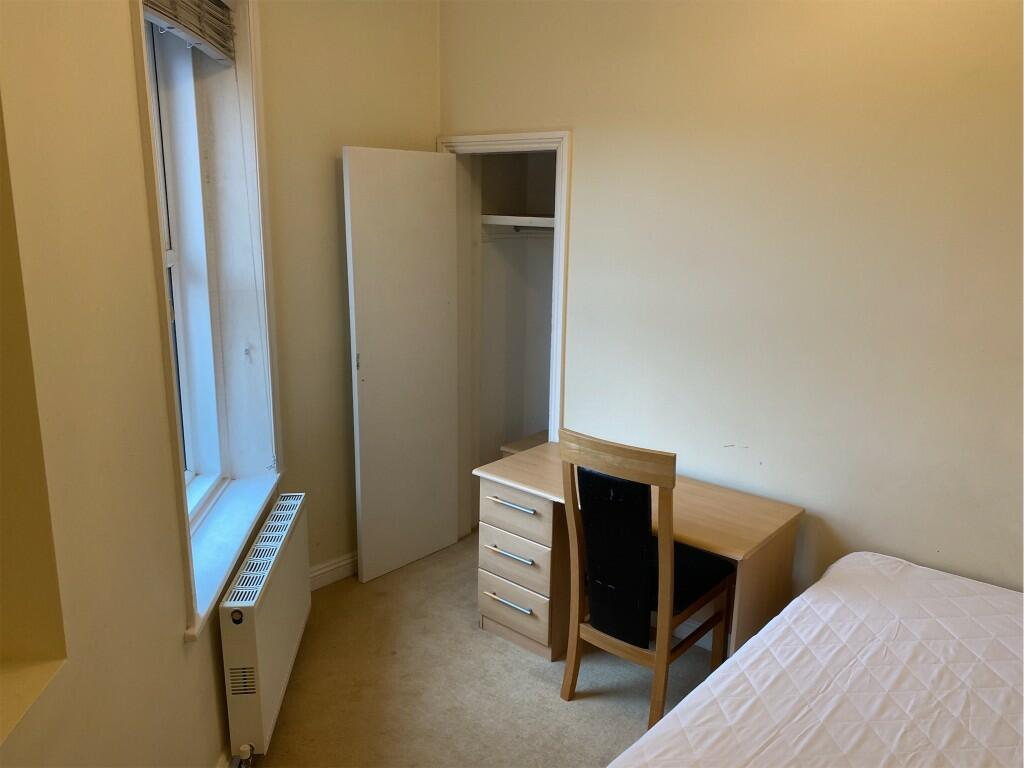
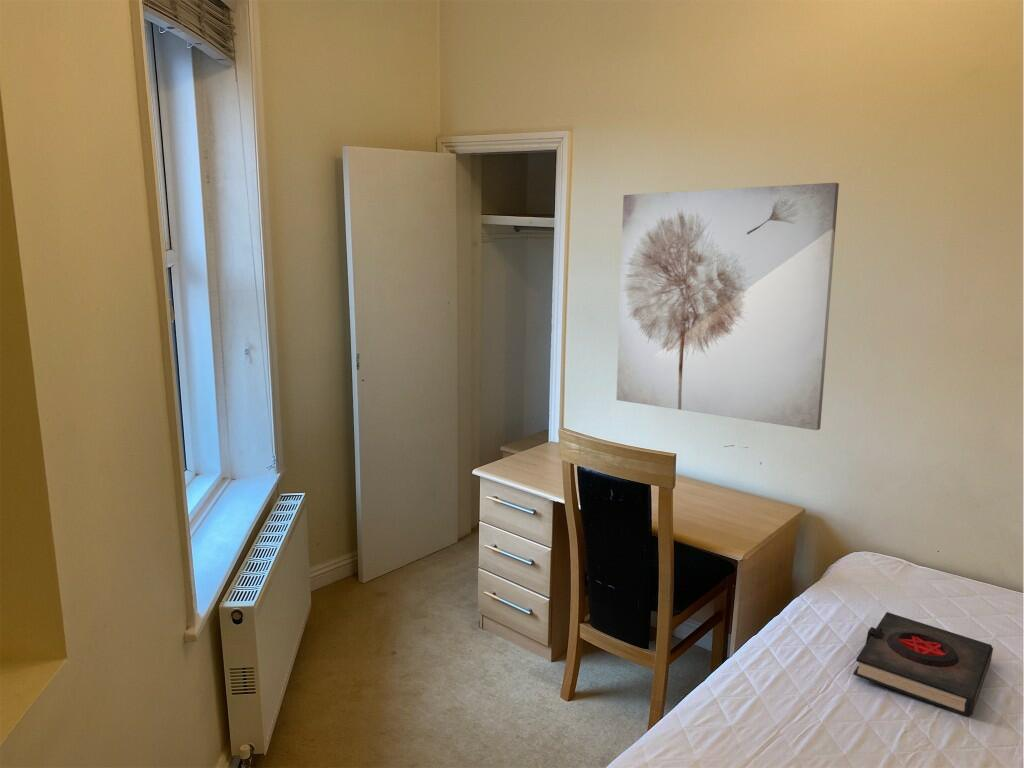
+ book [852,611,994,717]
+ wall art [615,182,840,431]
